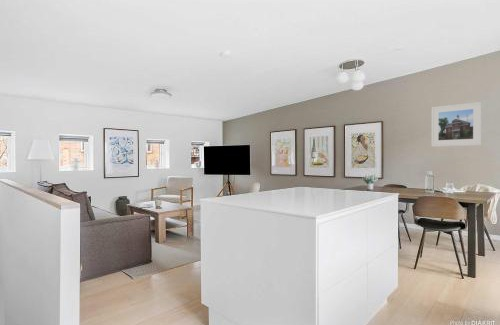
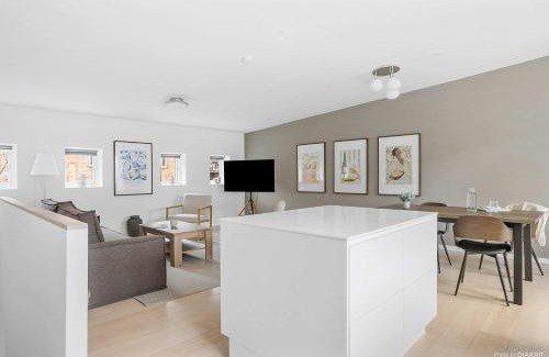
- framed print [430,101,482,148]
